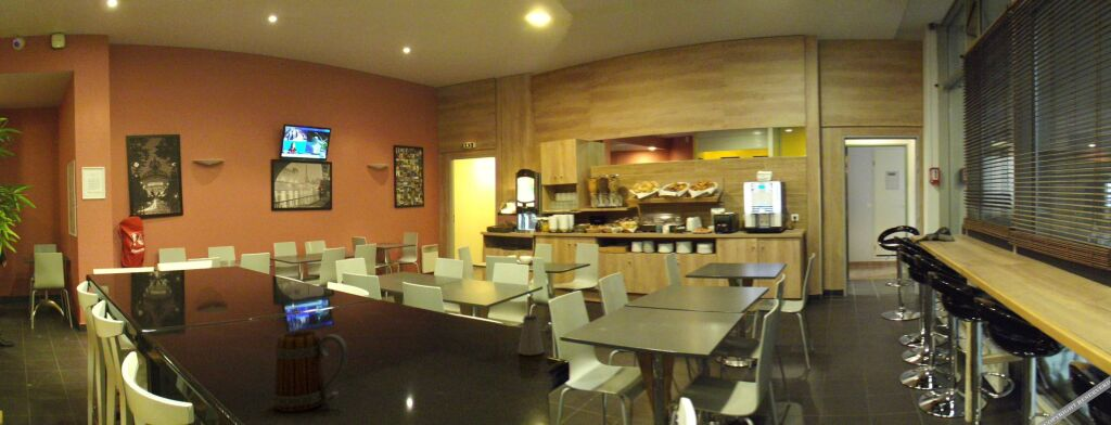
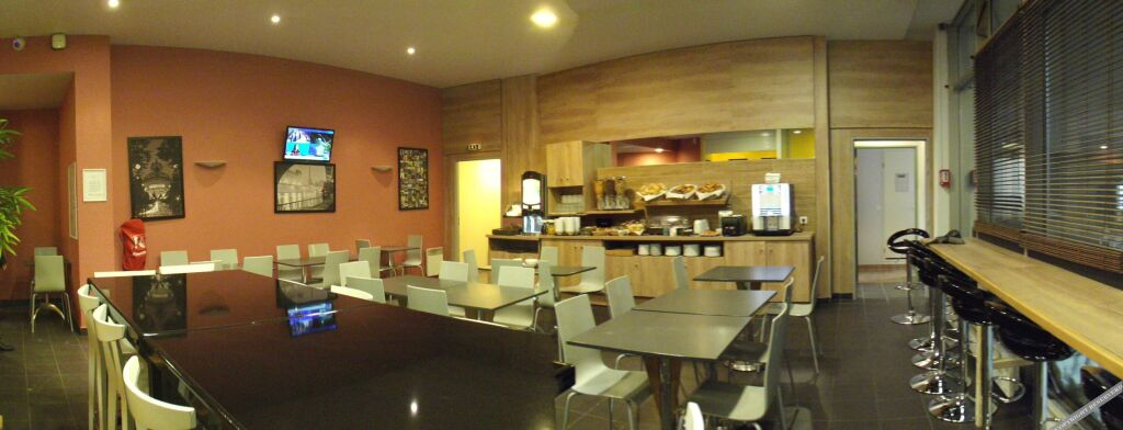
- mug [272,330,348,413]
- saltshaker [516,313,545,357]
